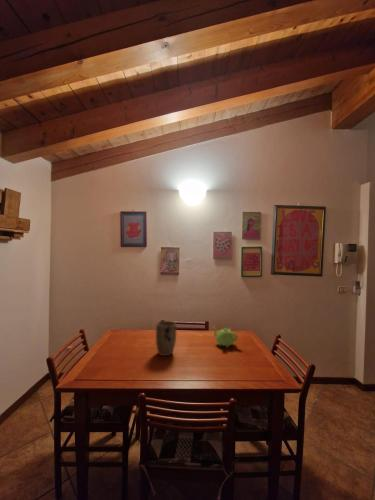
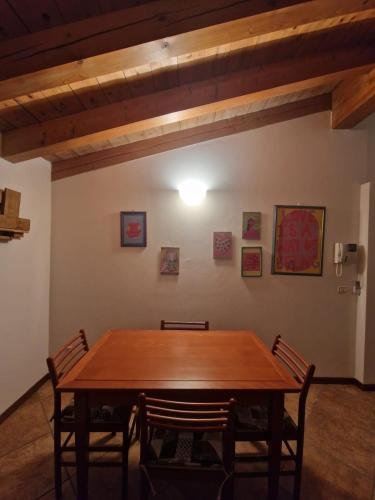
- teapot [212,325,239,349]
- plant pot [155,320,177,357]
